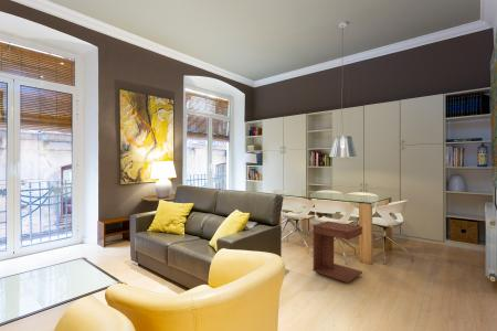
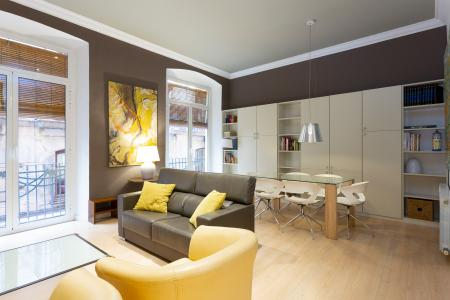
- side table [311,221,363,284]
